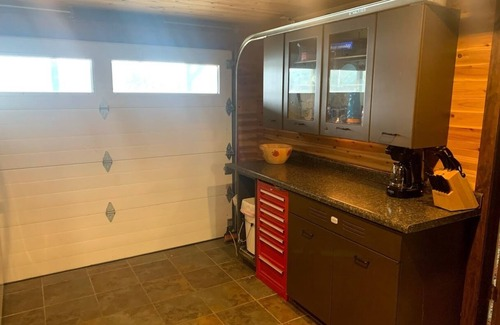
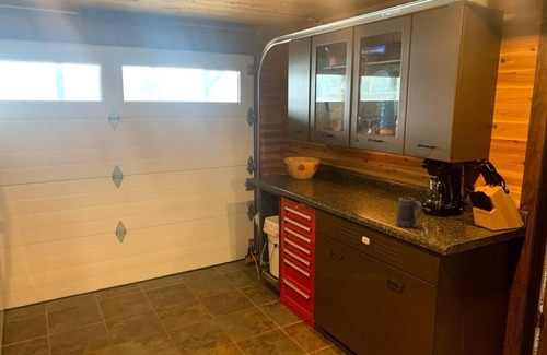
+ mug [395,196,423,228]
